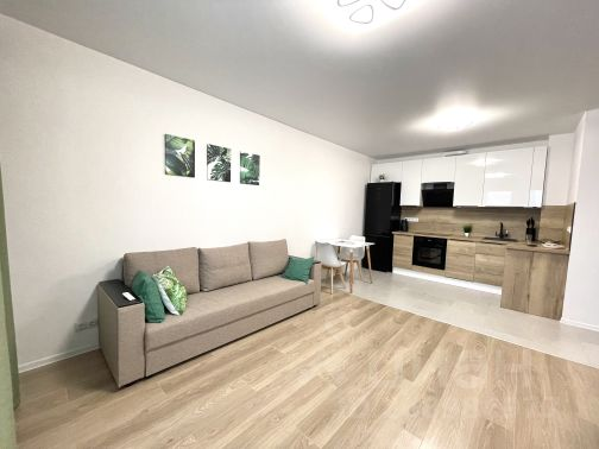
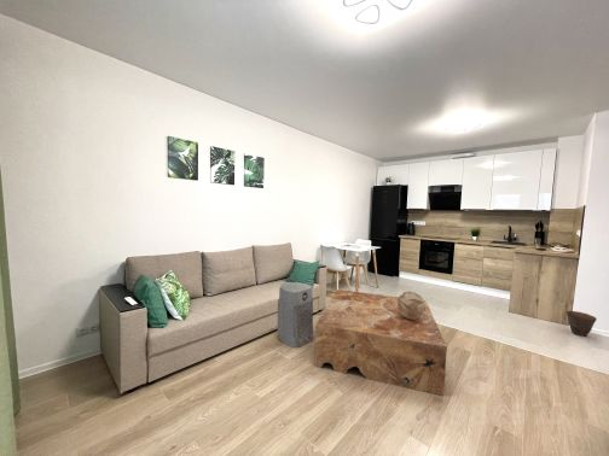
+ air purifier [277,281,314,349]
+ coffee table [314,288,448,397]
+ decorative ball [398,291,425,320]
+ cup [566,310,598,338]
